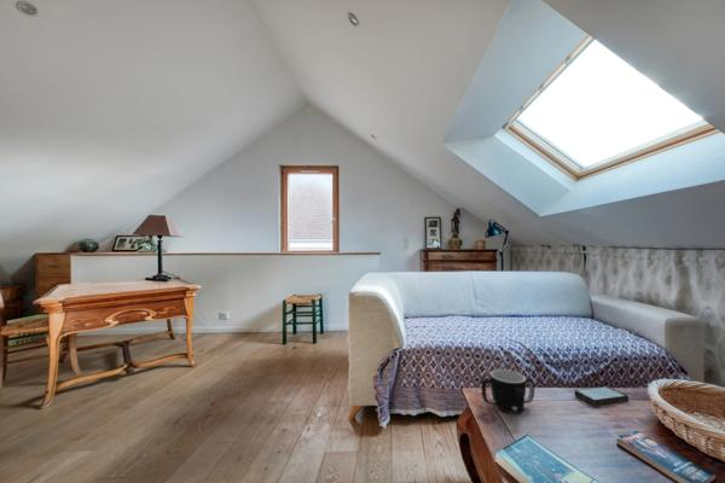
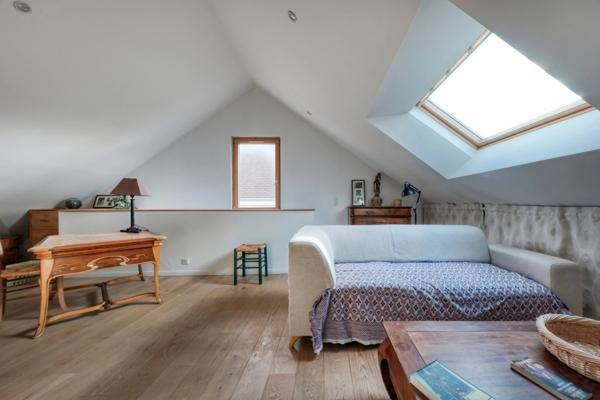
- smartphone [574,385,630,407]
- mug [480,368,535,415]
